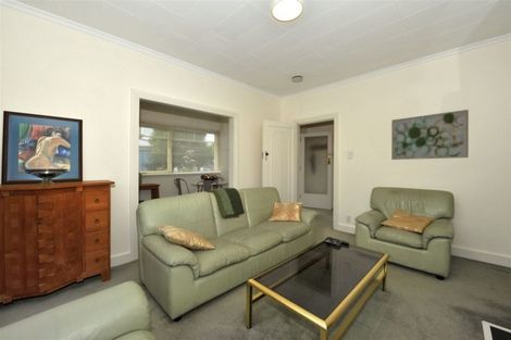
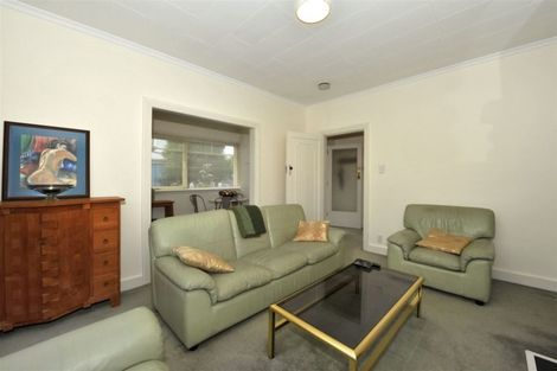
- wall art [390,109,470,161]
